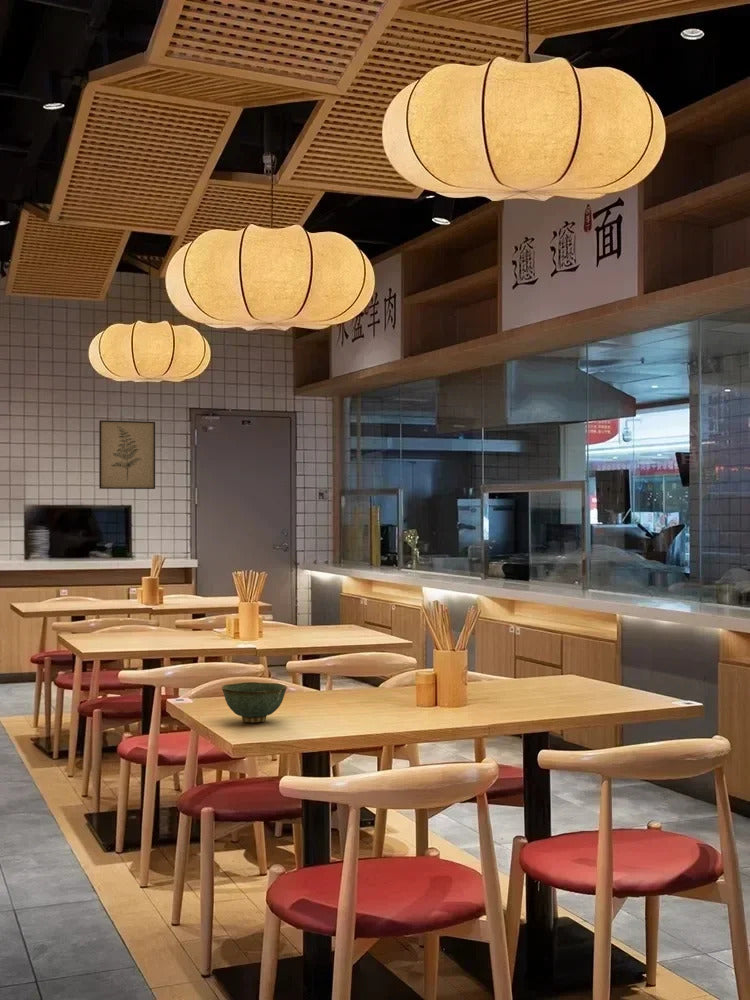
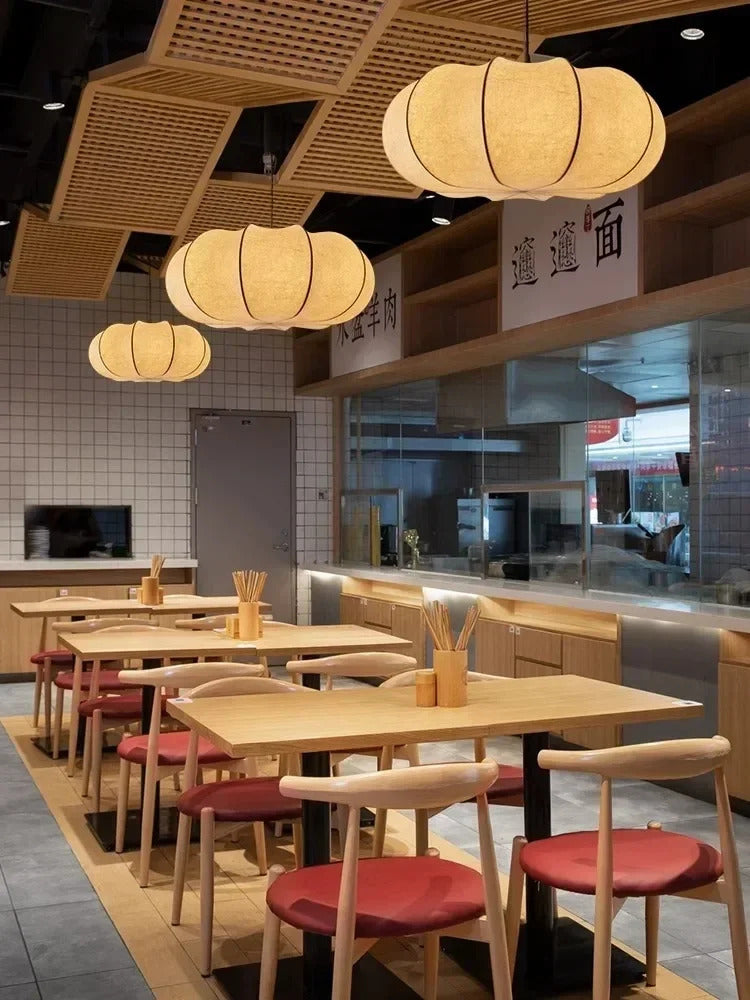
- bowl [221,681,288,724]
- wall art [98,419,156,490]
